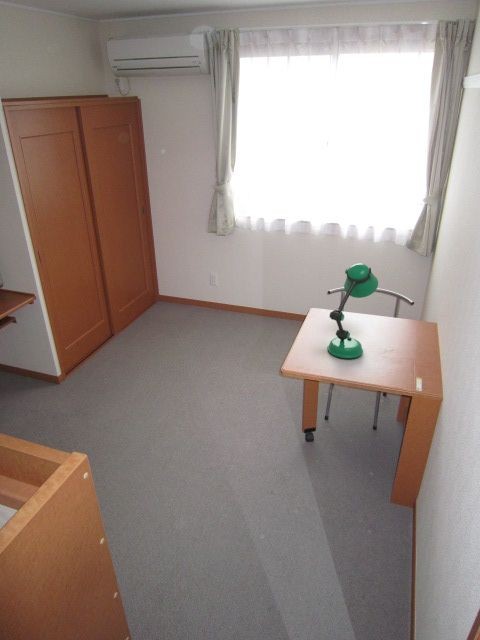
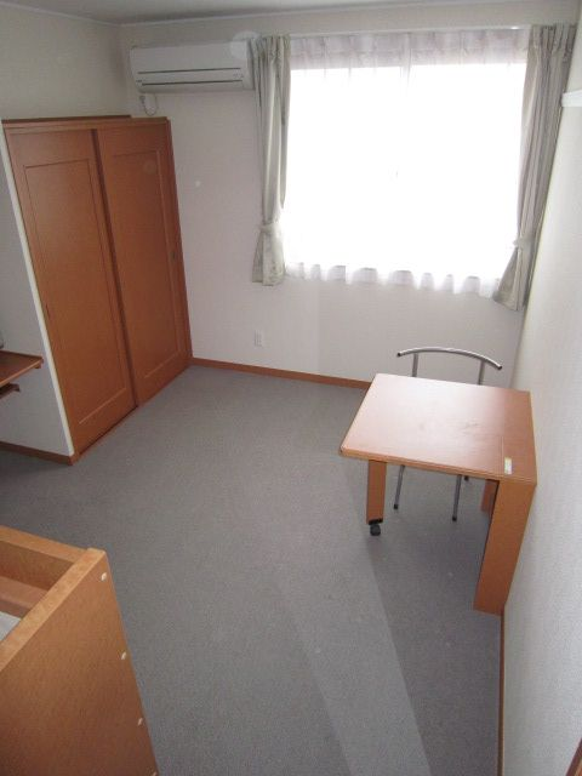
- desk lamp [327,262,379,359]
